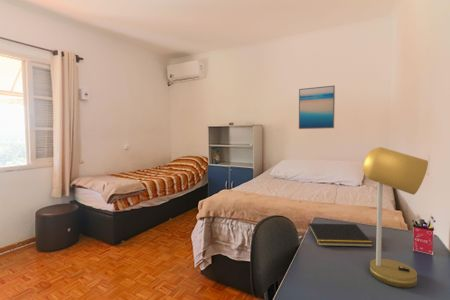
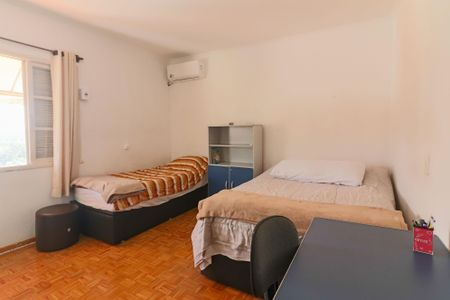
- notepad [307,222,374,248]
- wall art [298,84,336,130]
- desk lamp [362,146,429,289]
